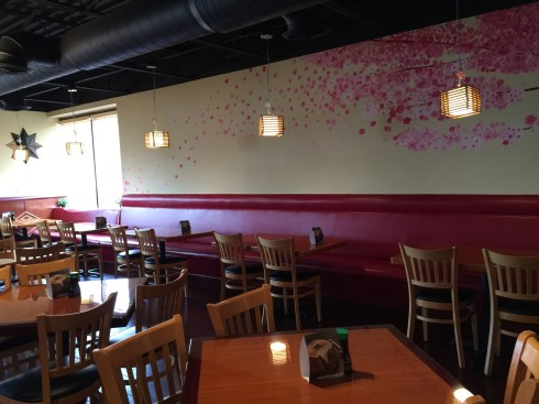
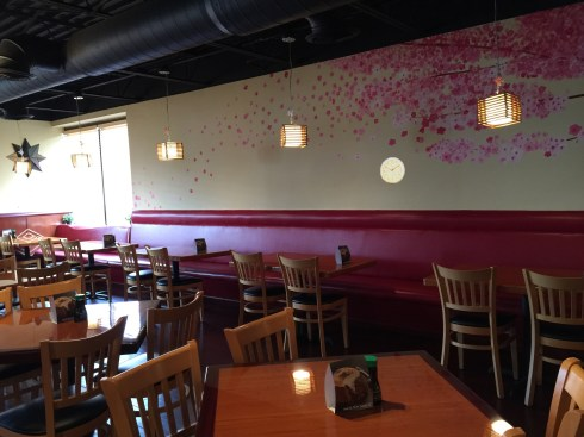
+ wall clock [379,156,405,185]
